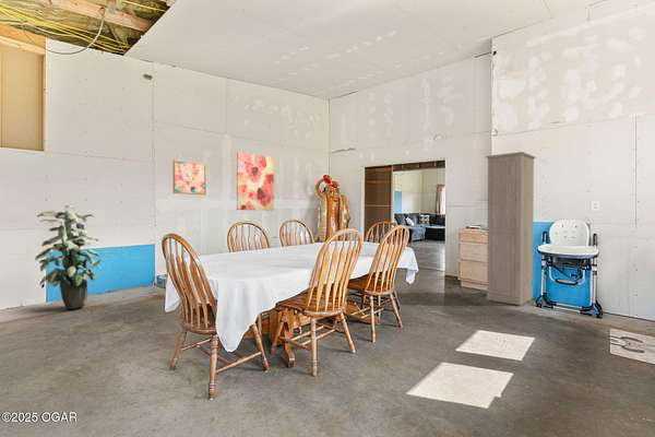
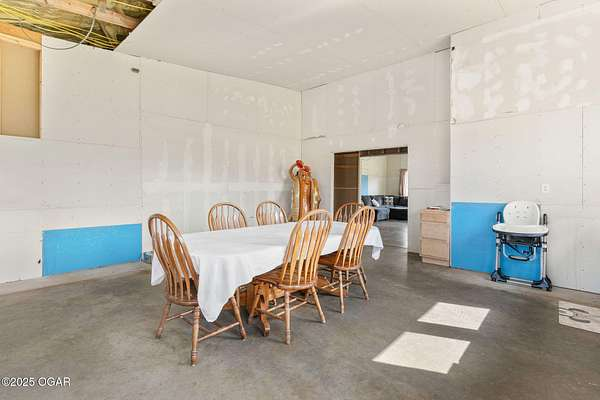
- wall art [236,152,275,212]
- wall art [171,160,207,196]
- cabinet [485,151,537,306]
- indoor plant [34,204,103,310]
